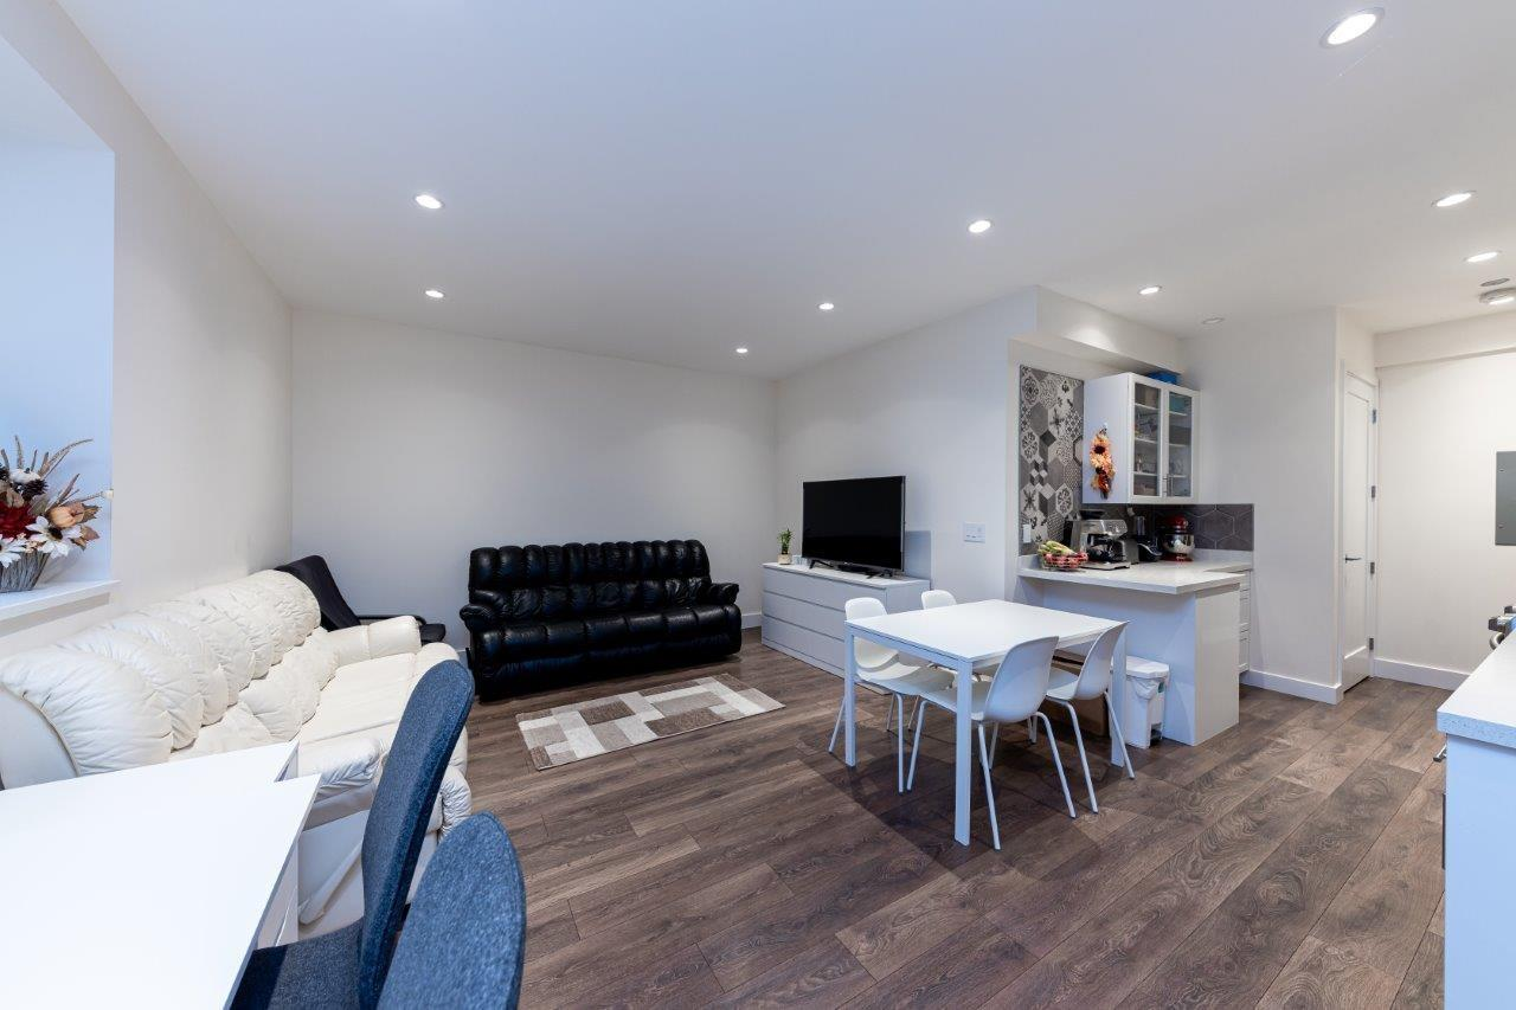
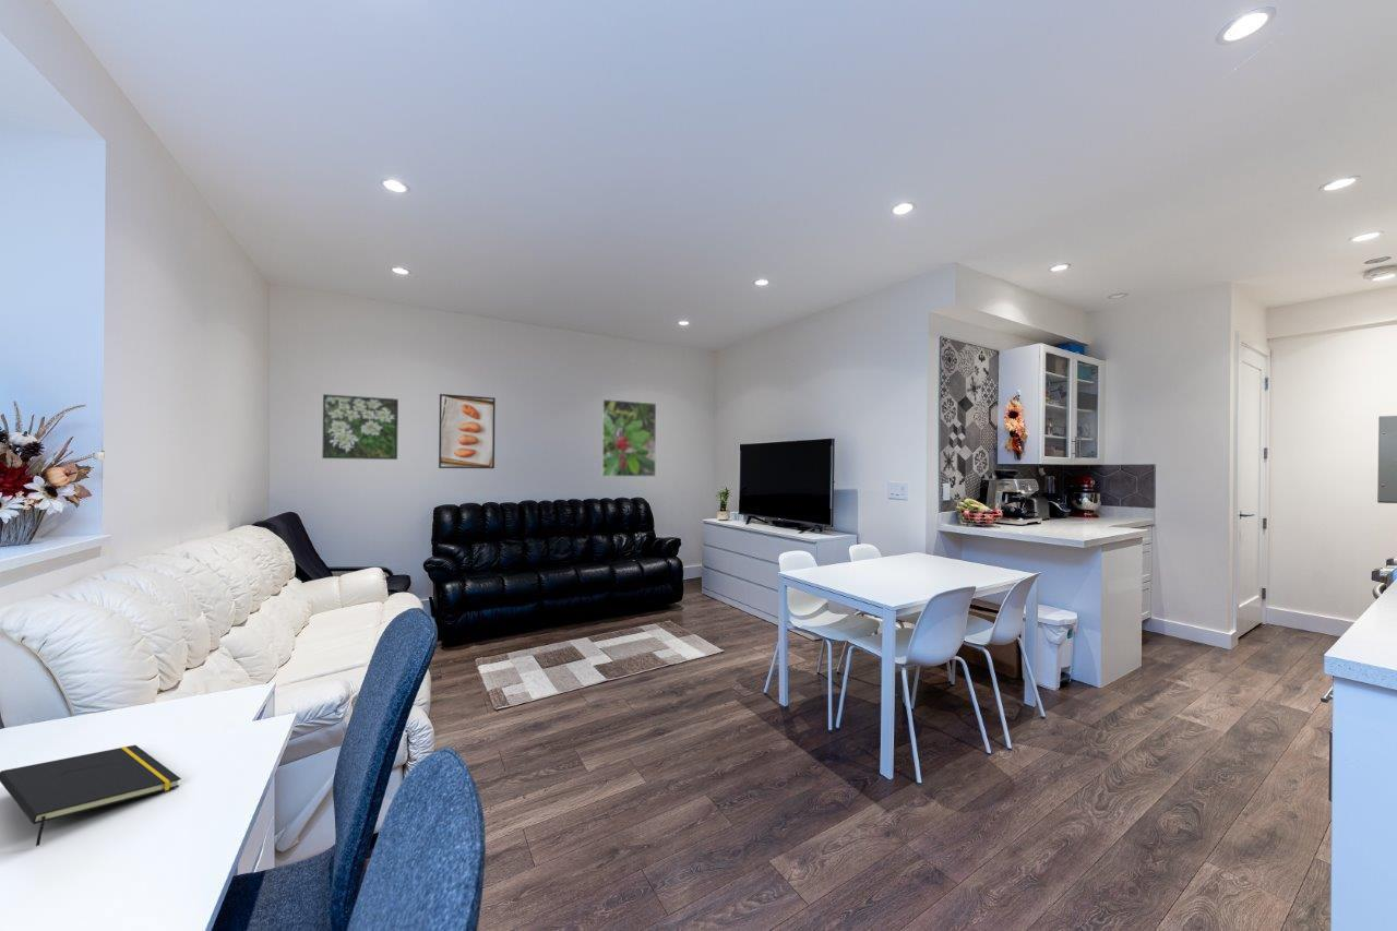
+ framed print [321,393,399,461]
+ notepad [0,744,182,847]
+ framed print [600,398,657,478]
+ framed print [438,393,497,469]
